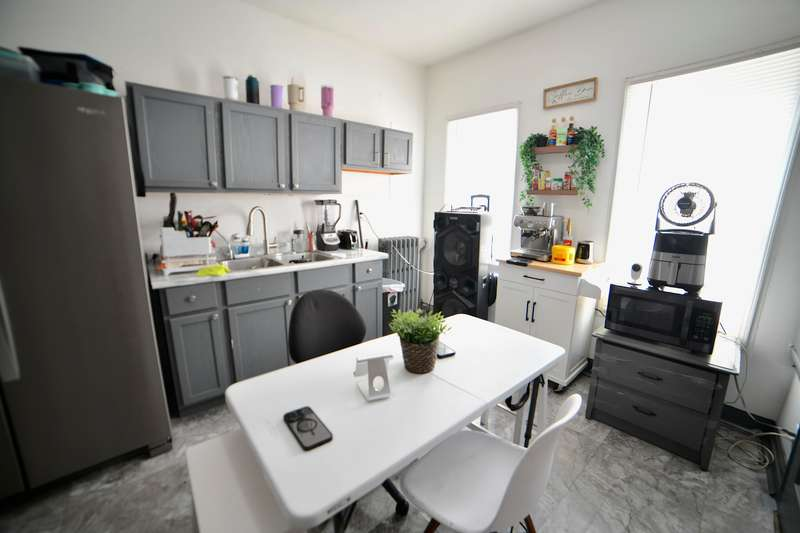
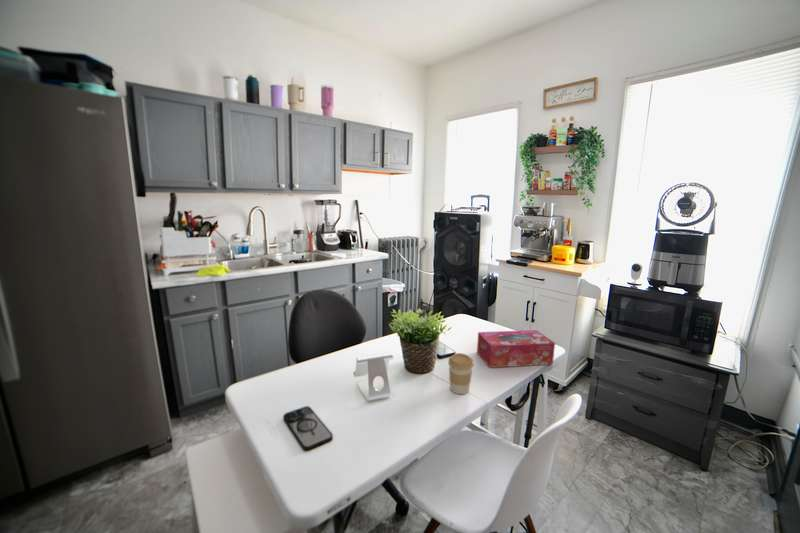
+ tissue box [476,329,556,368]
+ coffee cup [447,352,475,395]
